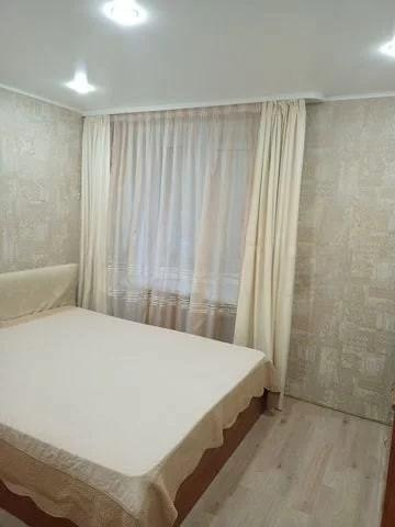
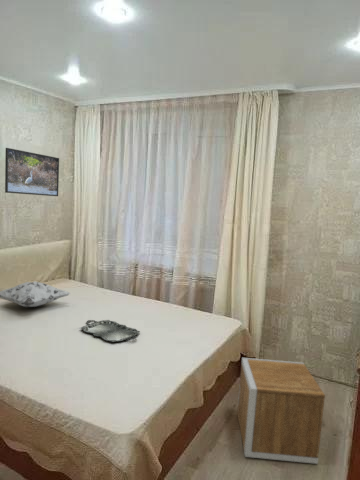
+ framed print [4,147,60,197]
+ nightstand [236,357,326,465]
+ serving tray [80,319,141,343]
+ decorative pillow [0,280,71,308]
